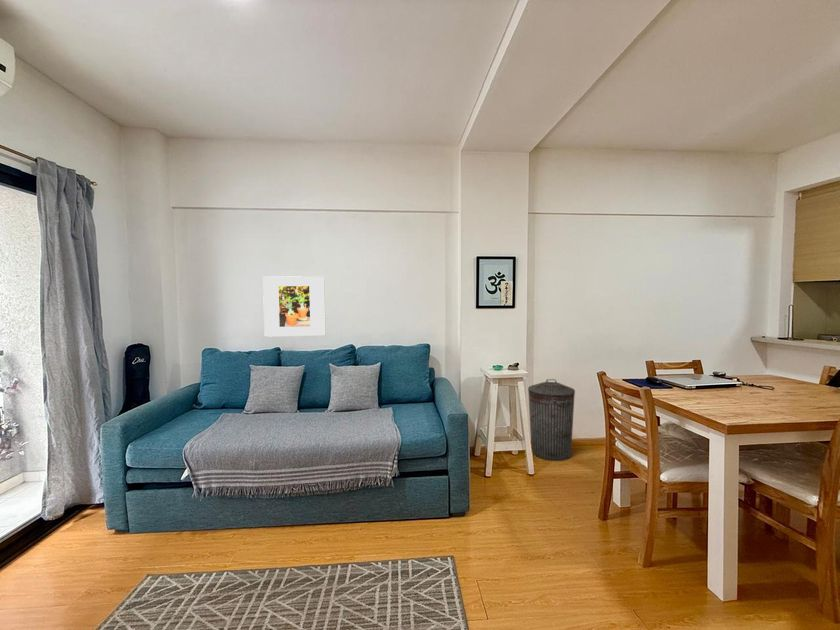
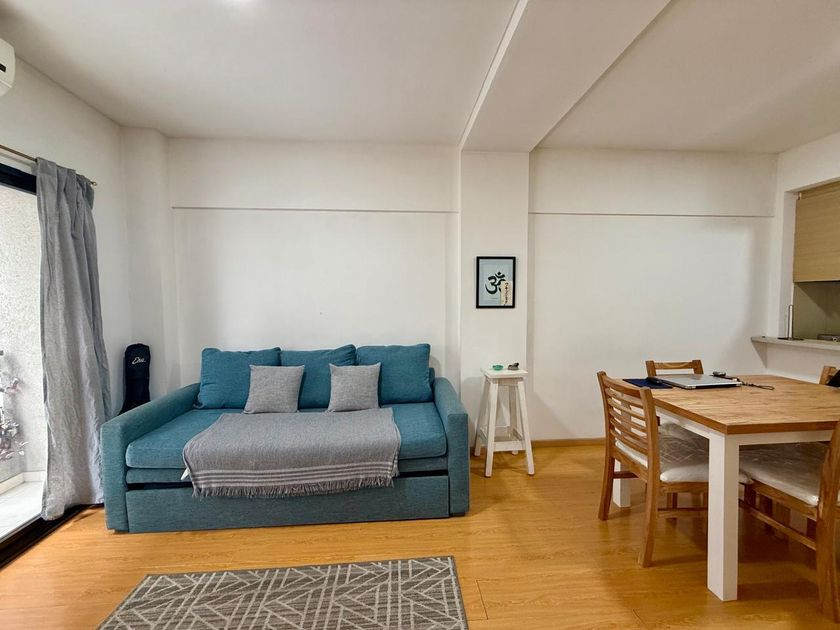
- trash can [527,378,576,462]
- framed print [262,275,327,338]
